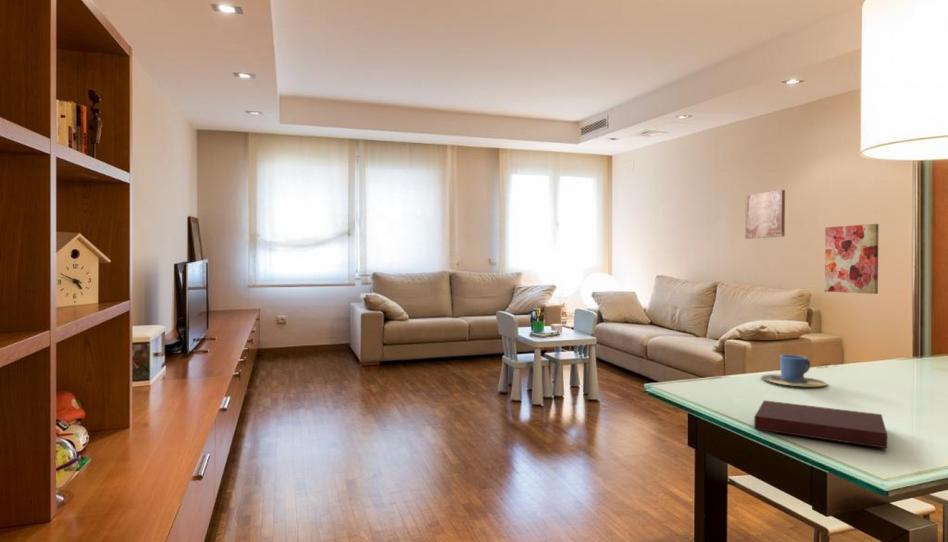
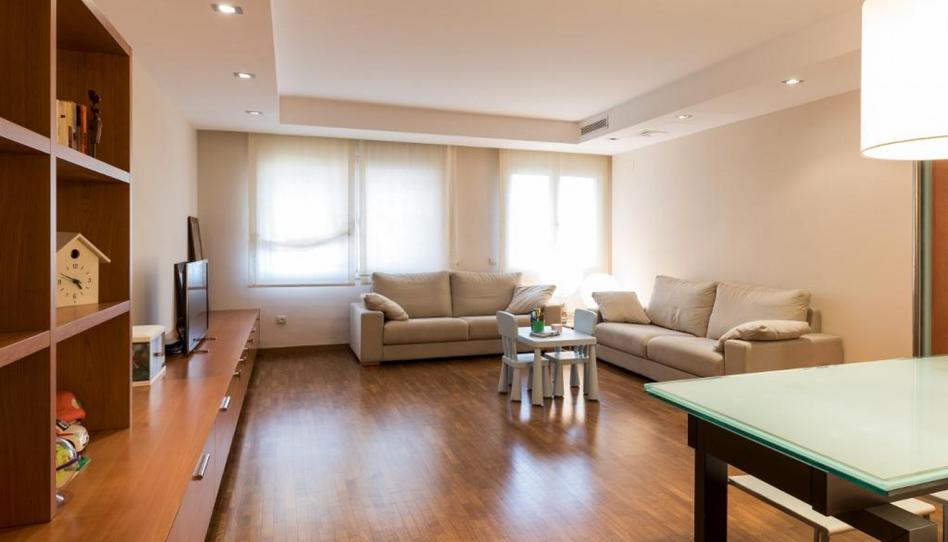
- wall art [744,189,786,240]
- cup [760,354,828,388]
- wall art [824,223,880,295]
- notebook [753,399,888,449]
